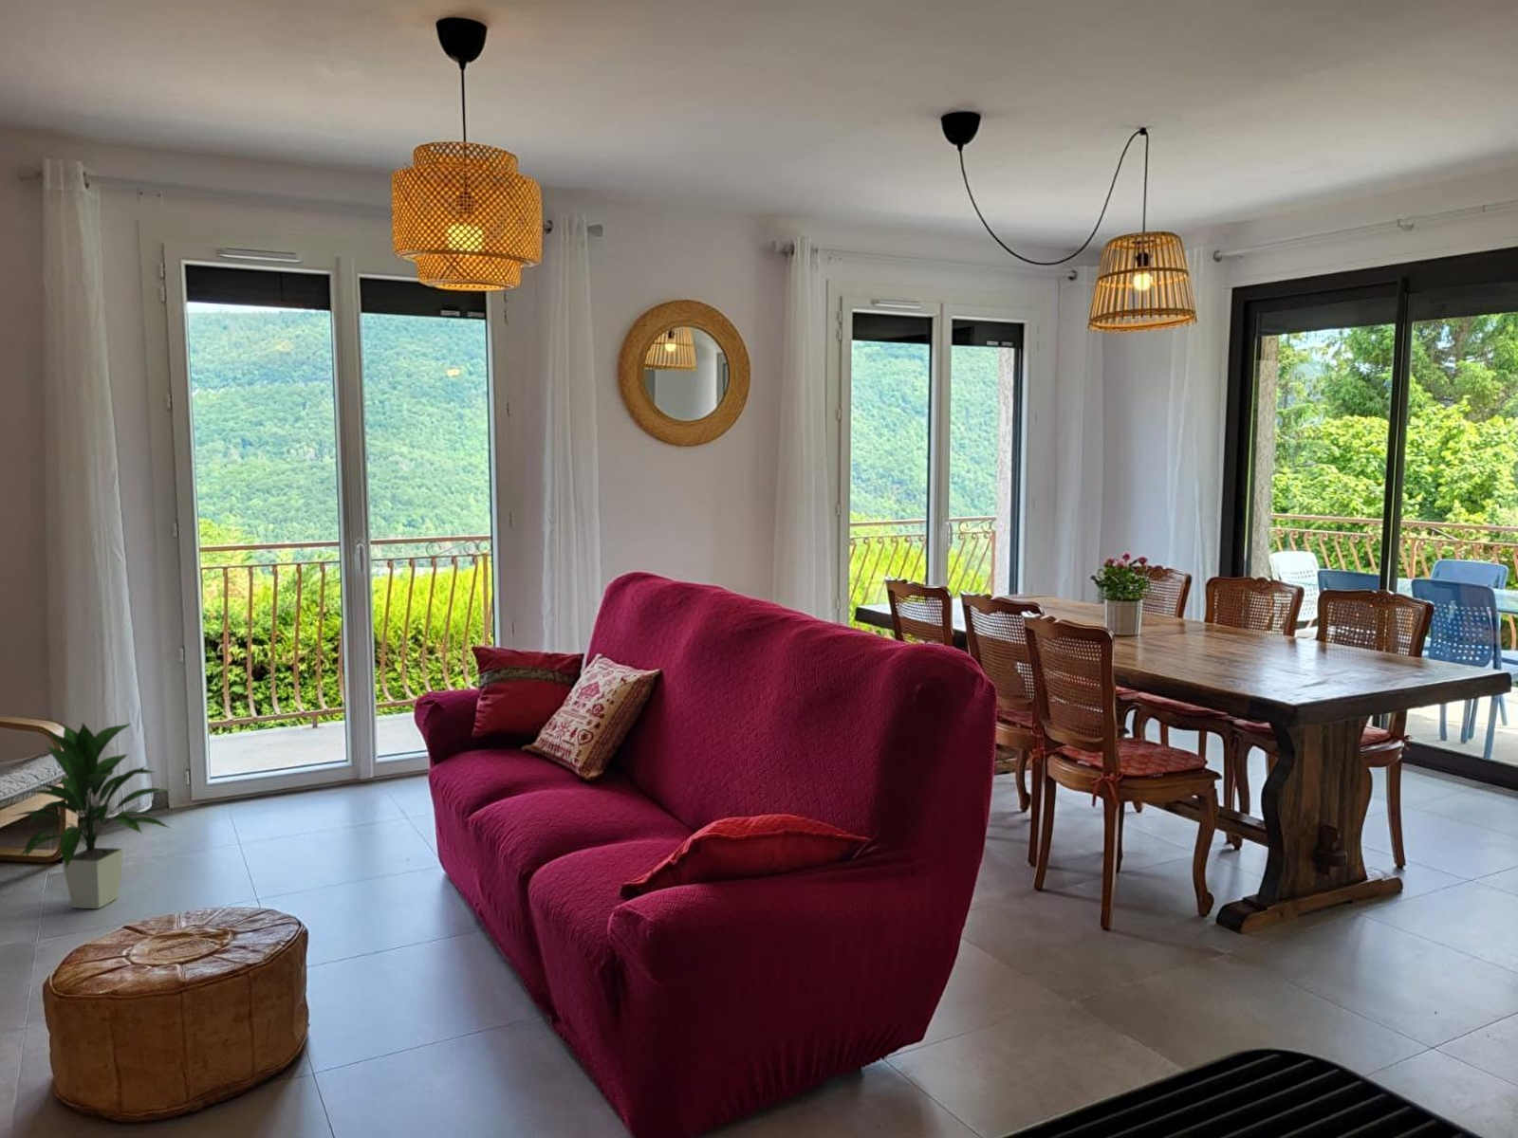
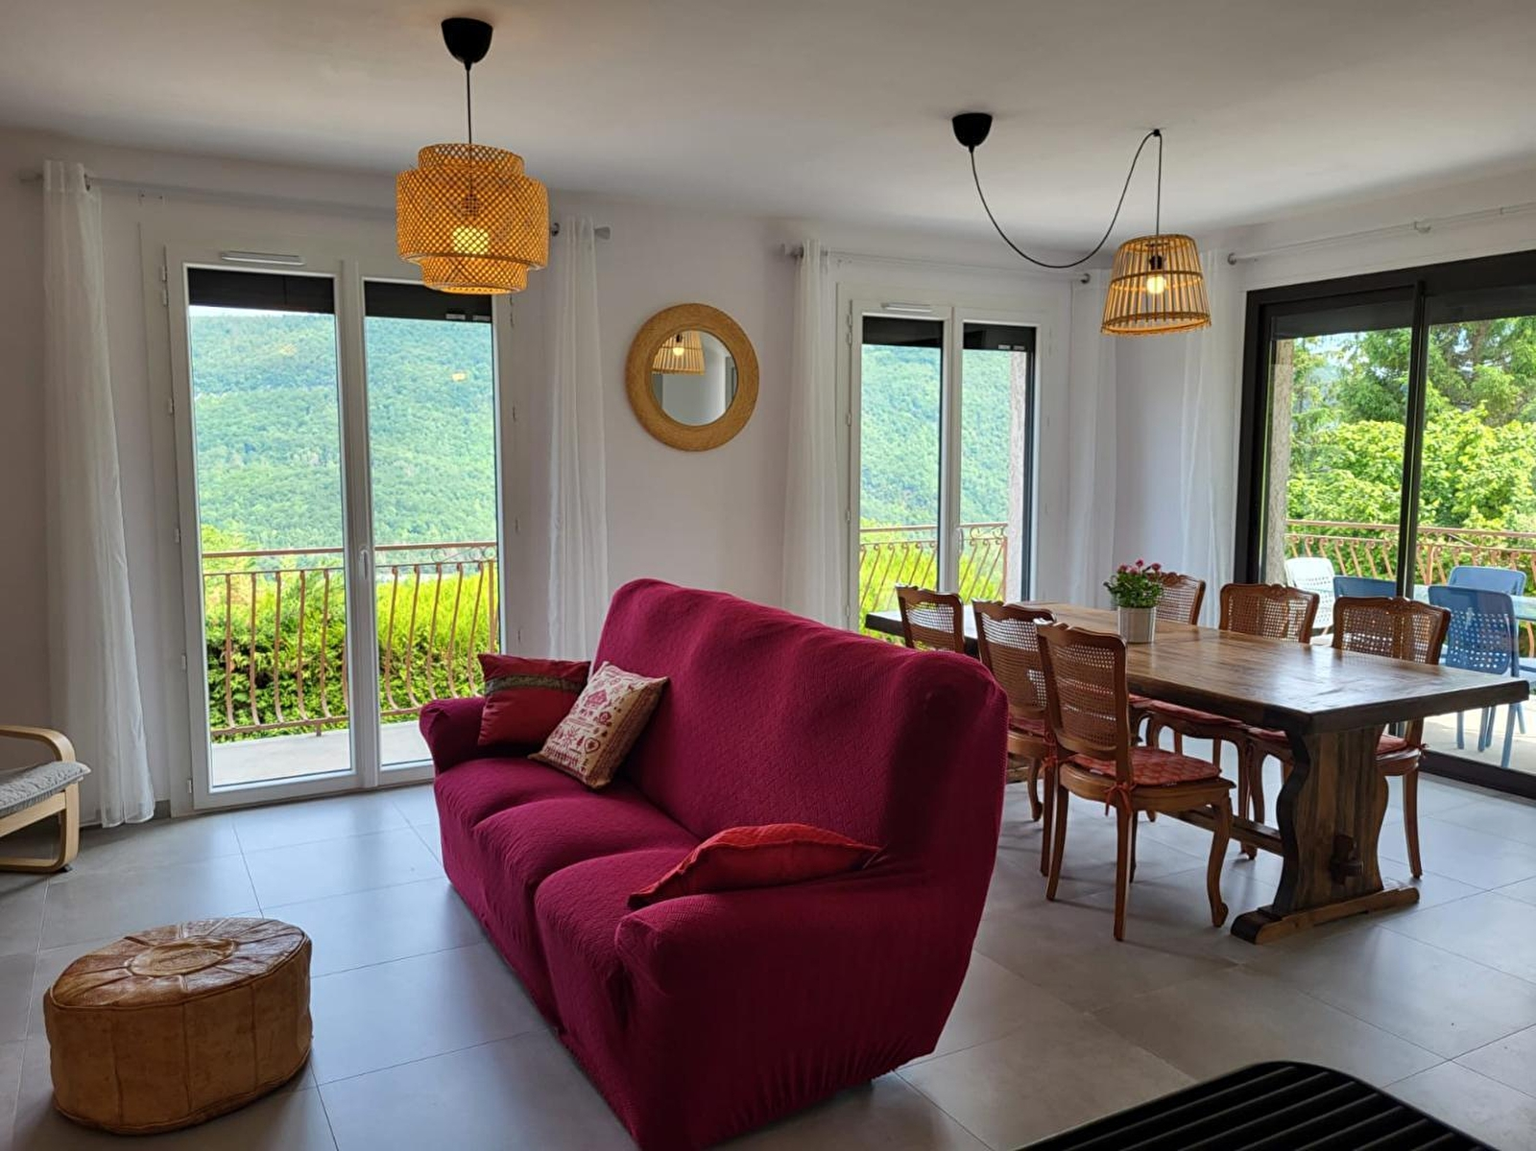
- indoor plant [10,722,172,910]
